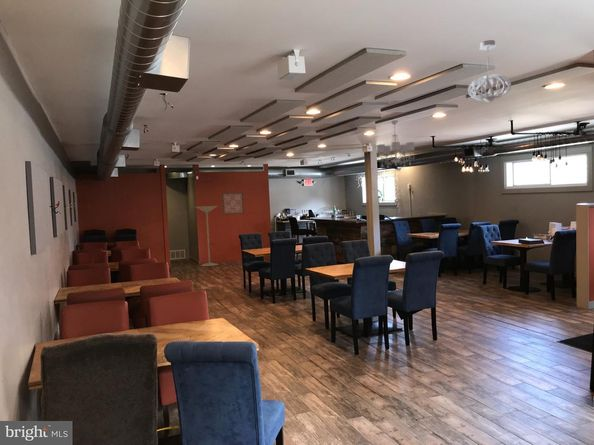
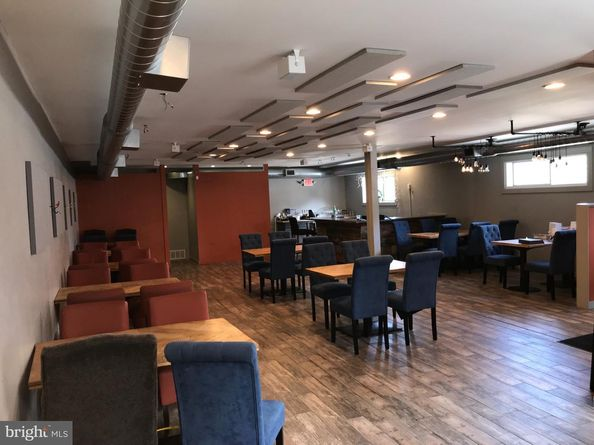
- pendant light [467,39,512,104]
- wall art [221,191,245,216]
- candle holder [195,204,219,267]
- chandelier [376,119,415,169]
